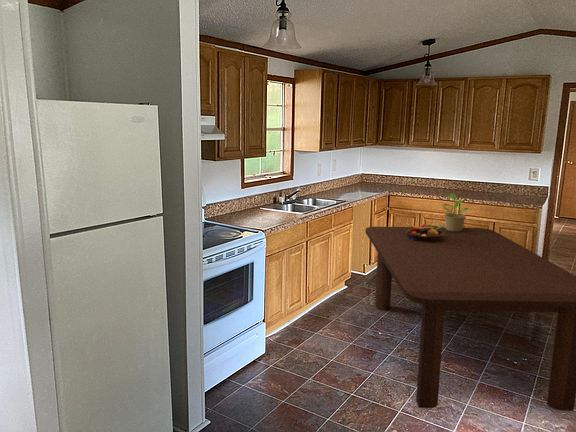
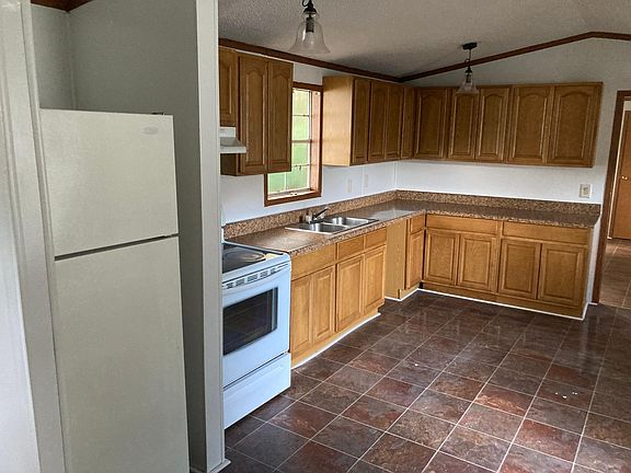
- dining table [365,226,576,412]
- fruit bowl [406,223,445,242]
- potted plant [439,192,469,231]
